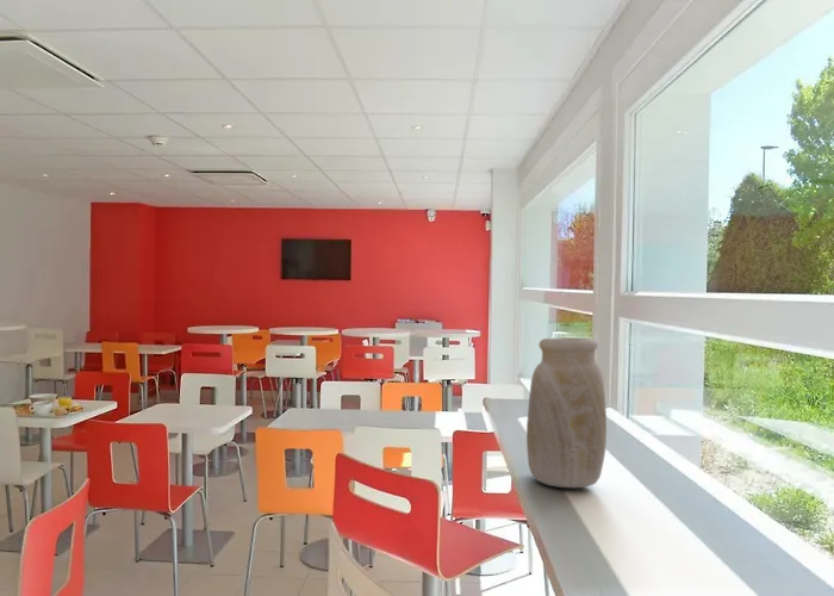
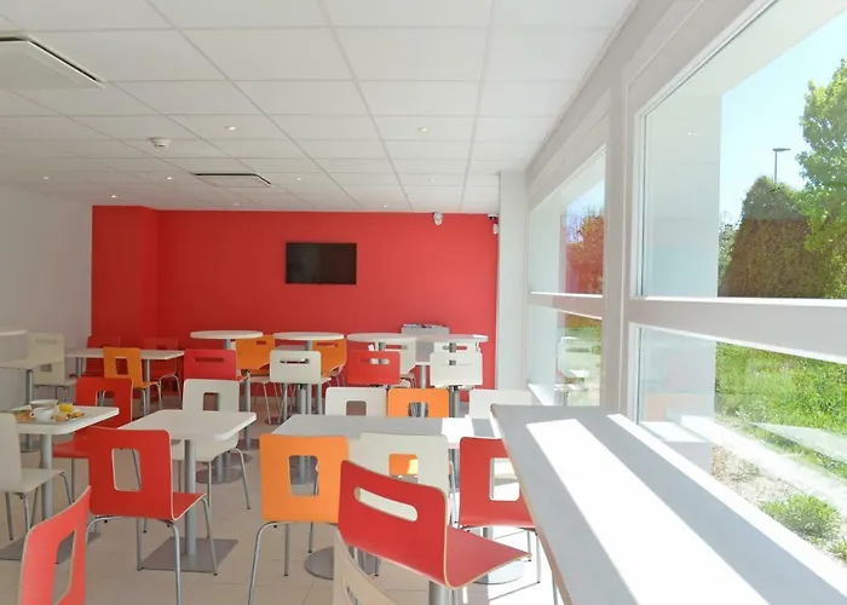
- vase [525,337,608,489]
